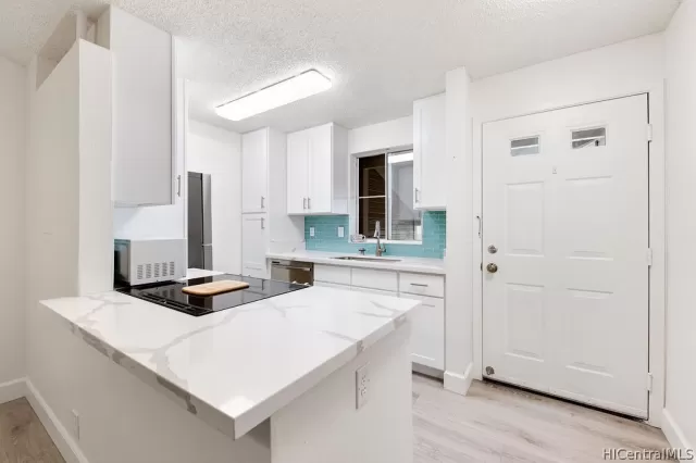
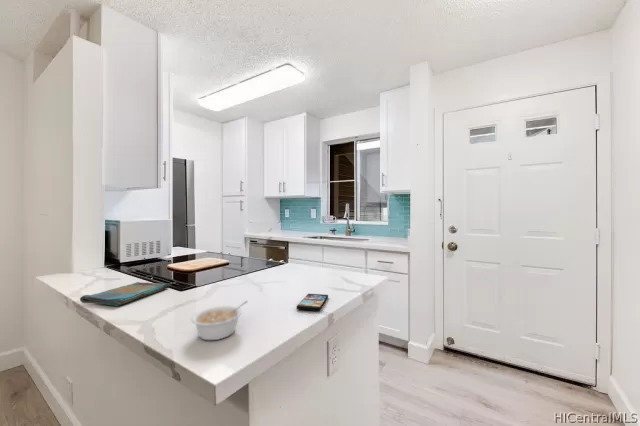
+ smartphone [296,293,329,312]
+ legume [190,300,249,341]
+ dish towel [79,281,170,307]
